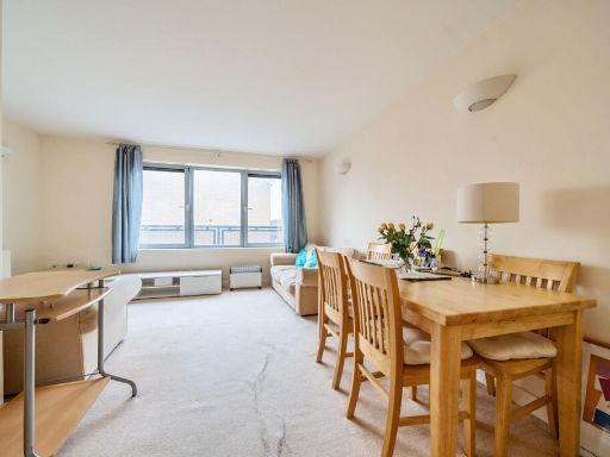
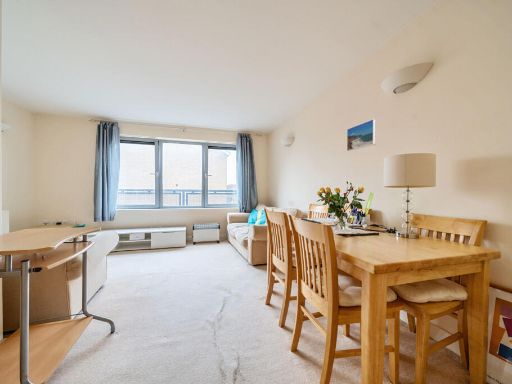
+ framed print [346,118,377,152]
